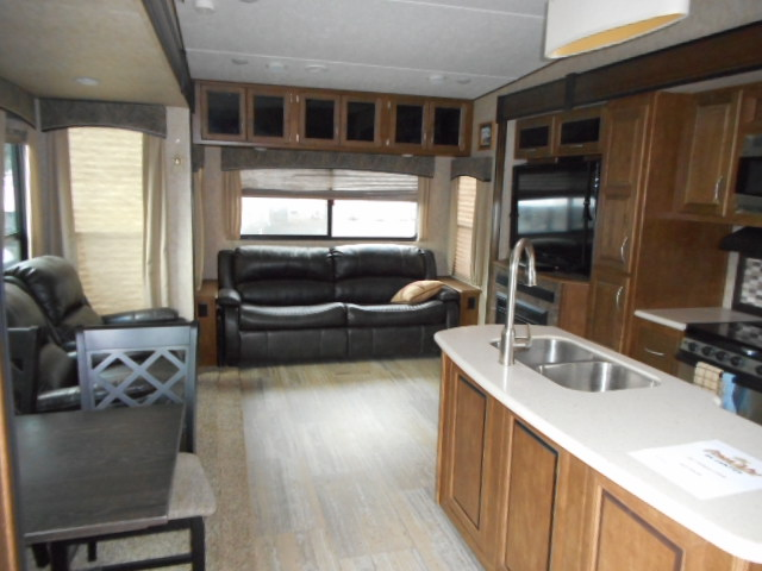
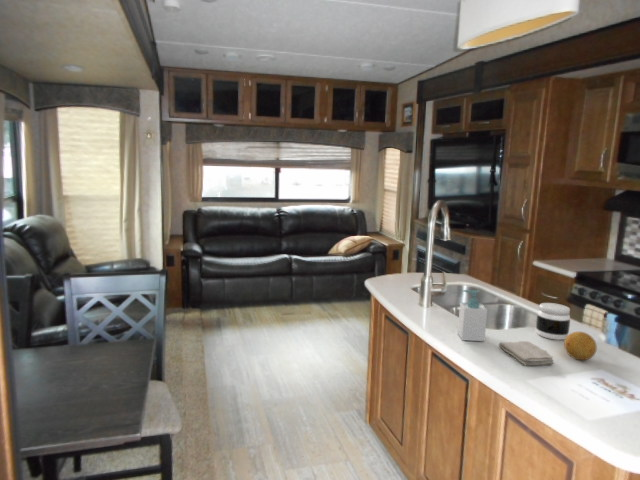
+ soap bottle [457,289,488,342]
+ fruit [563,331,598,361]
+ washcloth [498,340,555,366]
+ jar [535,302,571,341]
